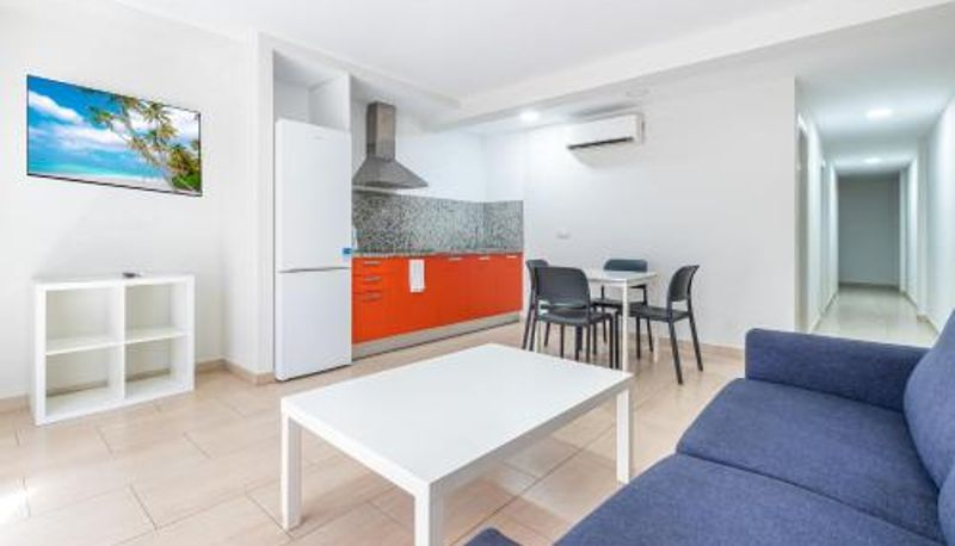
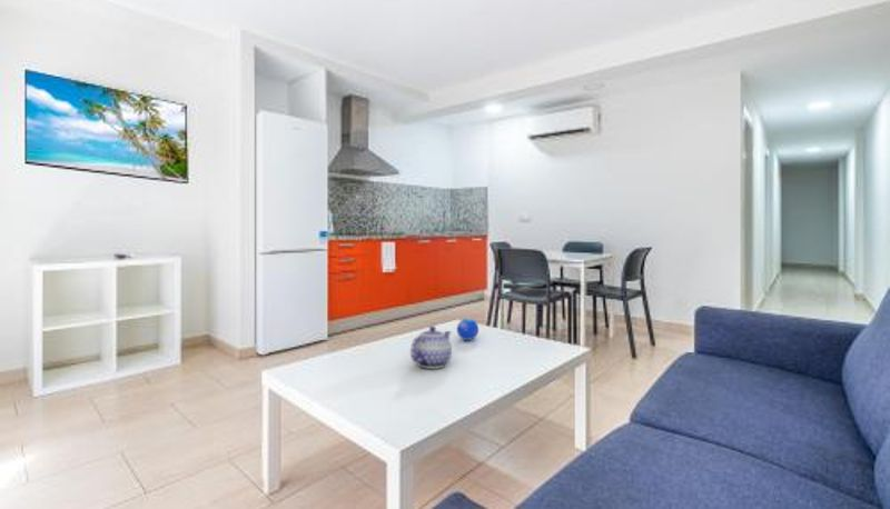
+ decorative orb [456,318,479,341]
+ teapot [409,325,453,370]
